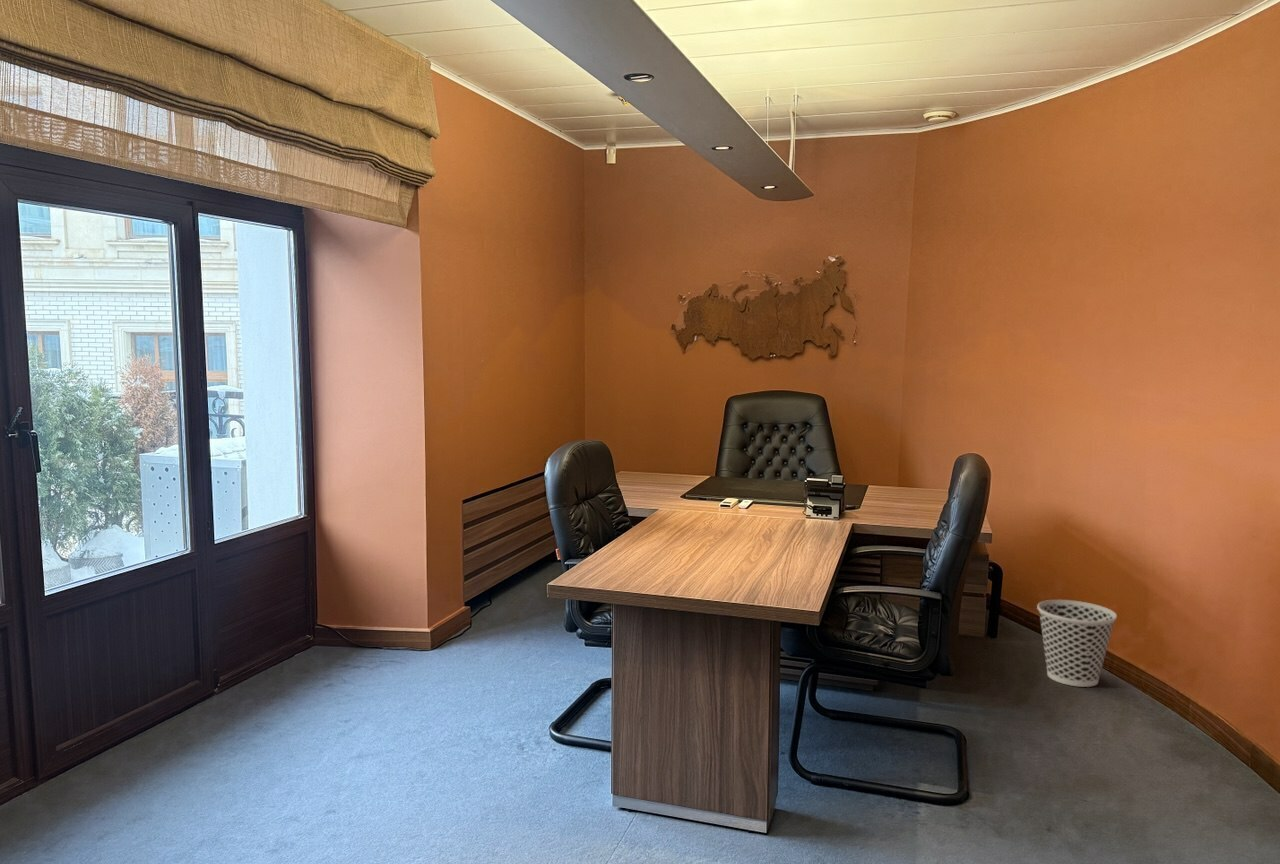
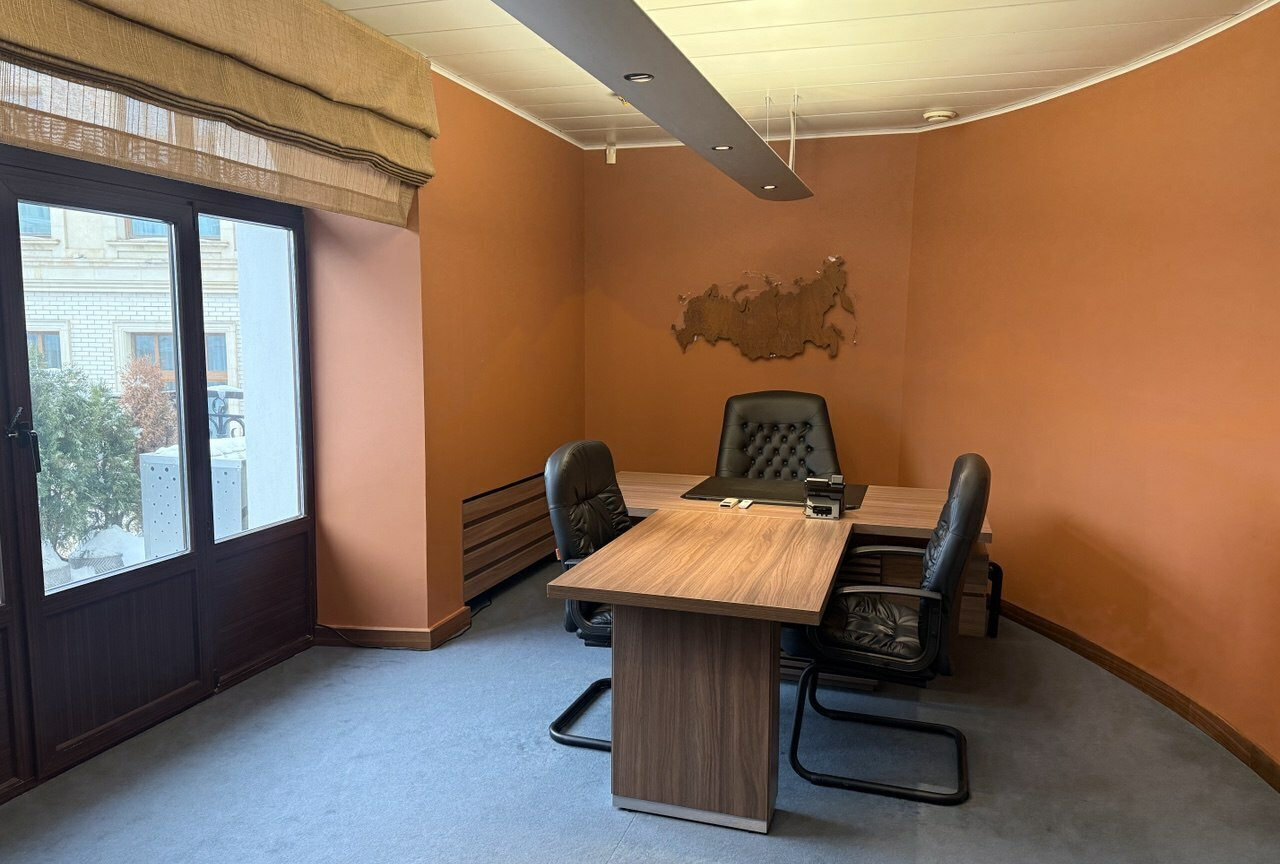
- wastebasket [1036,599,1118,688]
